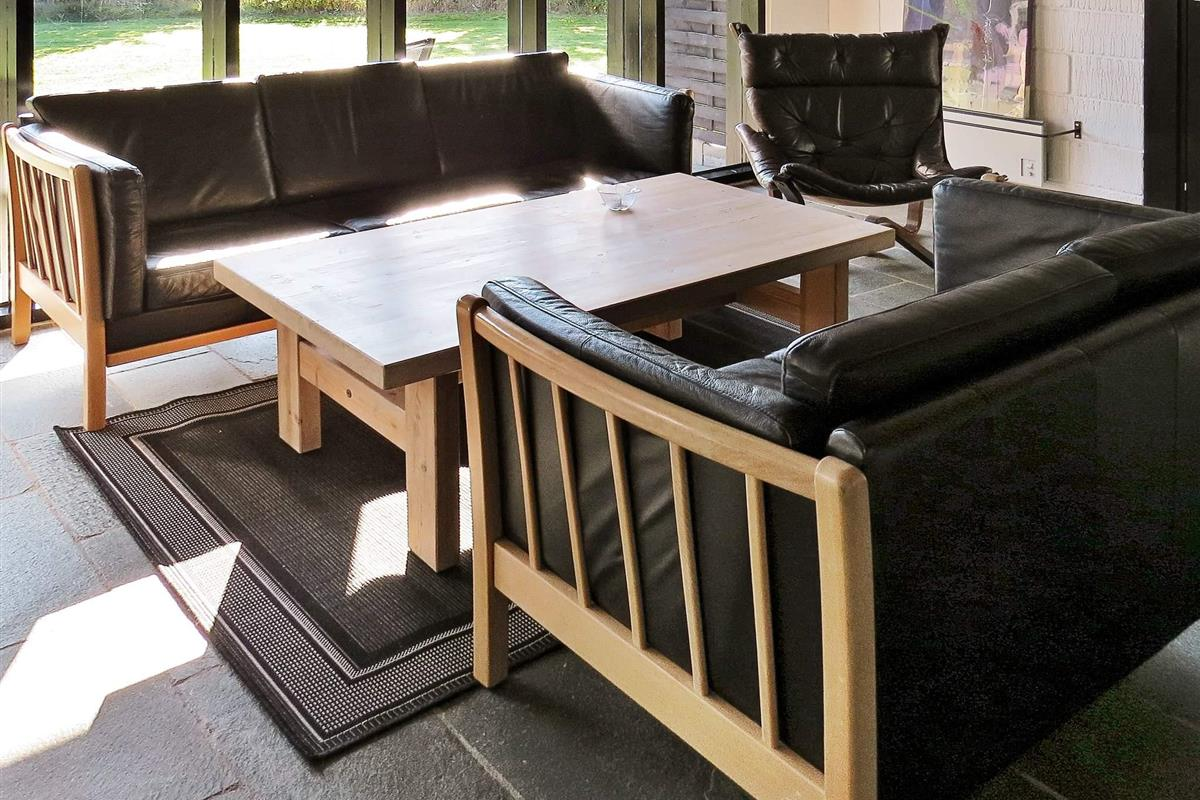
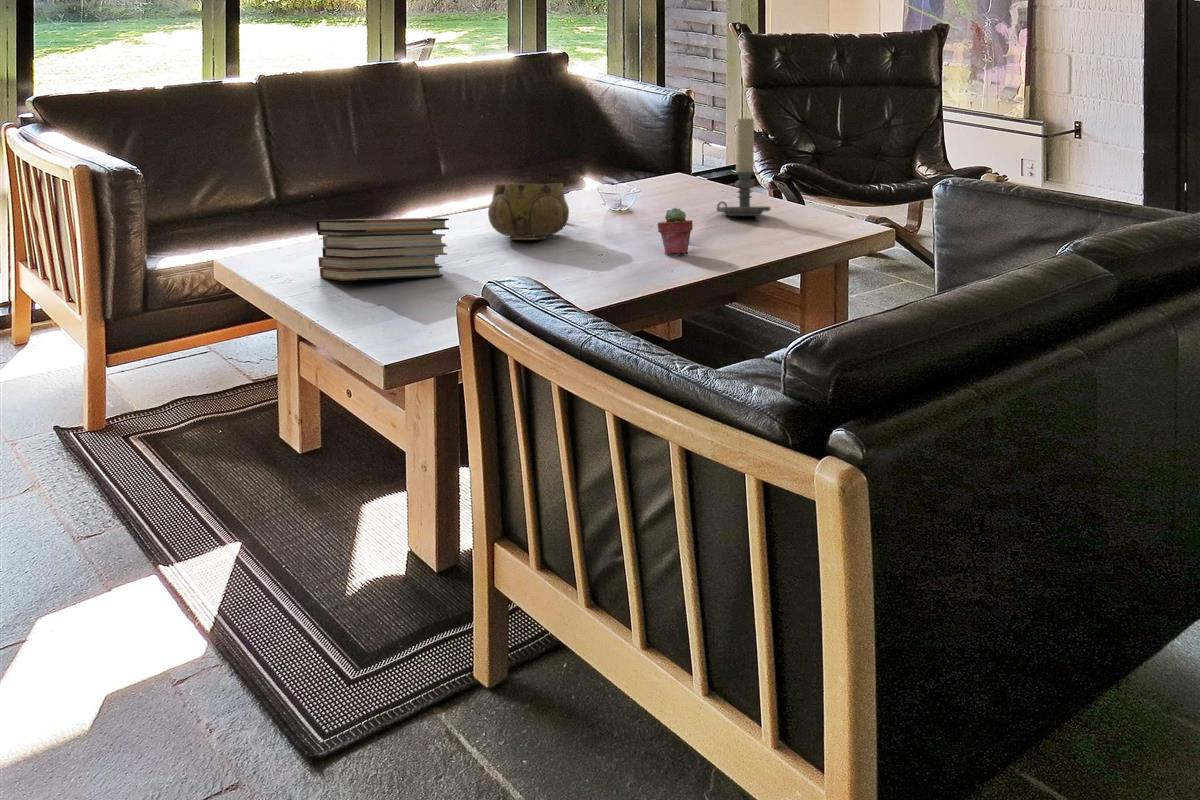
+ decorative bowl [487,182,570,241]
+ book stack [315,217,450,282]
+ candle holder [716,116,772,217]
+ potted succulent [657,207,694,255]
